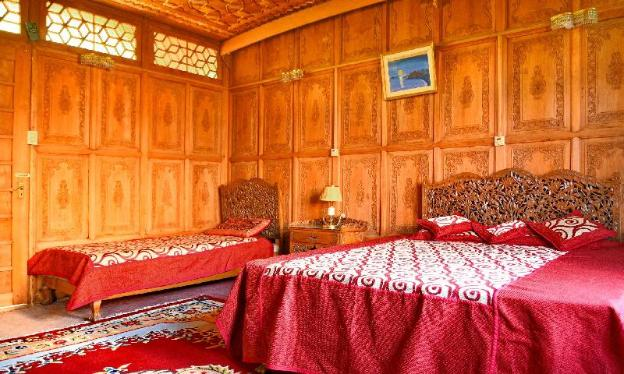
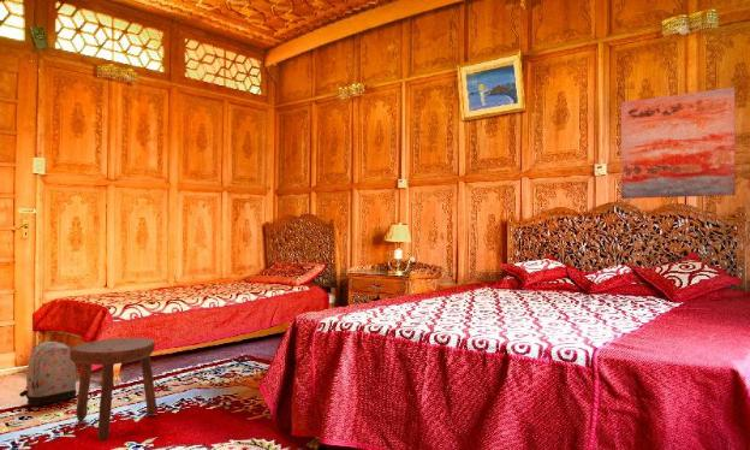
+ wall art [620,87,737,200]
+ stool [70,337,157,443]
+ backpack [18,341,78,408]
